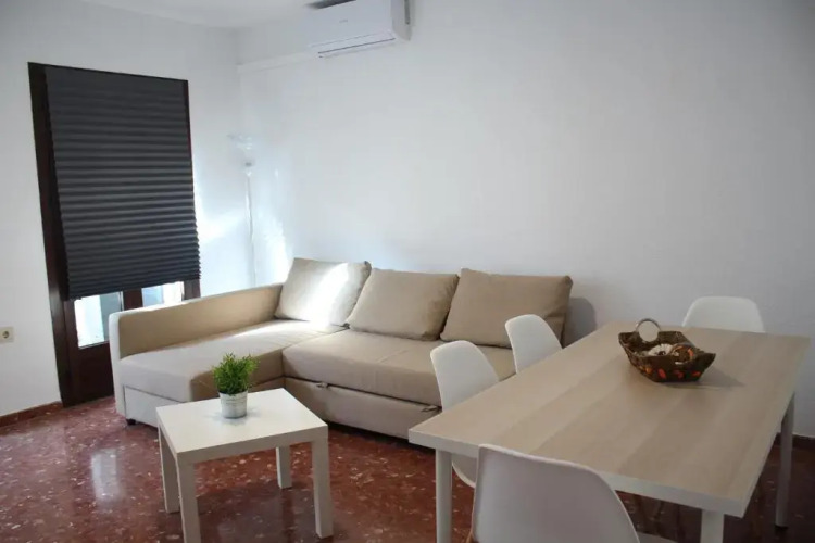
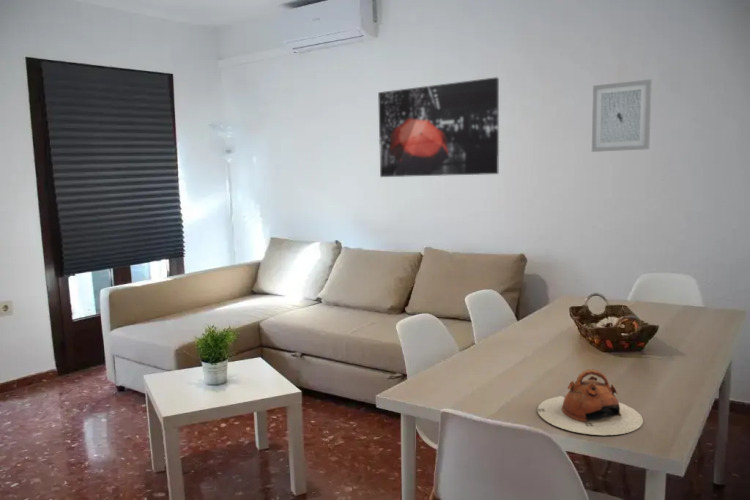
+ wall art [377,76,500,178]
+ wall art [591,78,653,153]
+ teapot [536,368,644,436]
